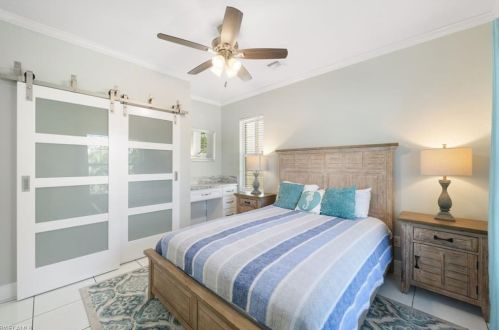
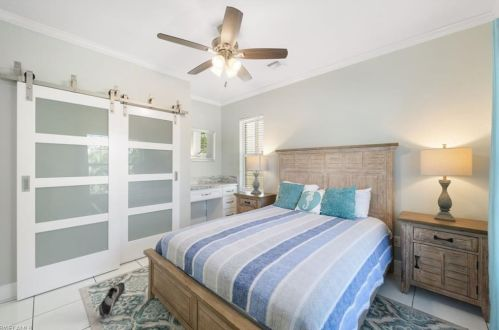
+ shoe [98,281,126,318]
